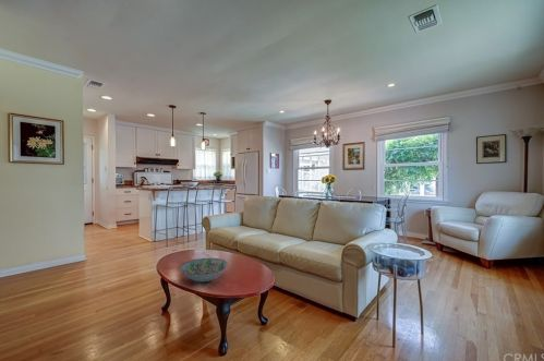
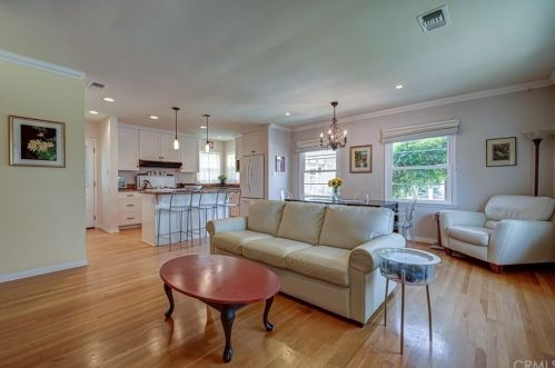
- decorative bowl [179,257,229,284]
